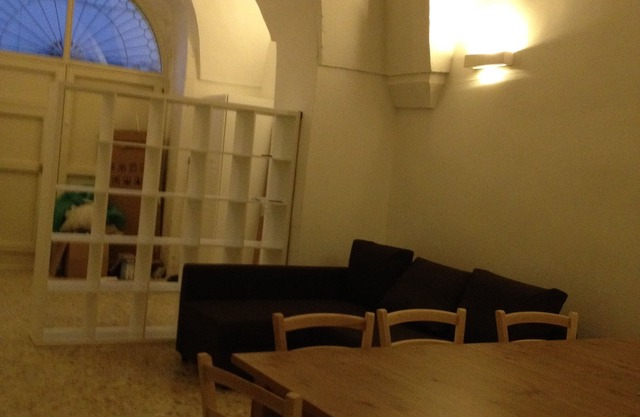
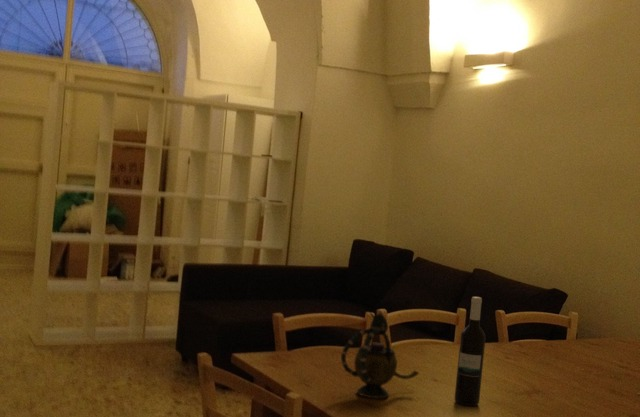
+ wine bottle [454,296,486,407]
+ teapot [340,311,420,399]
